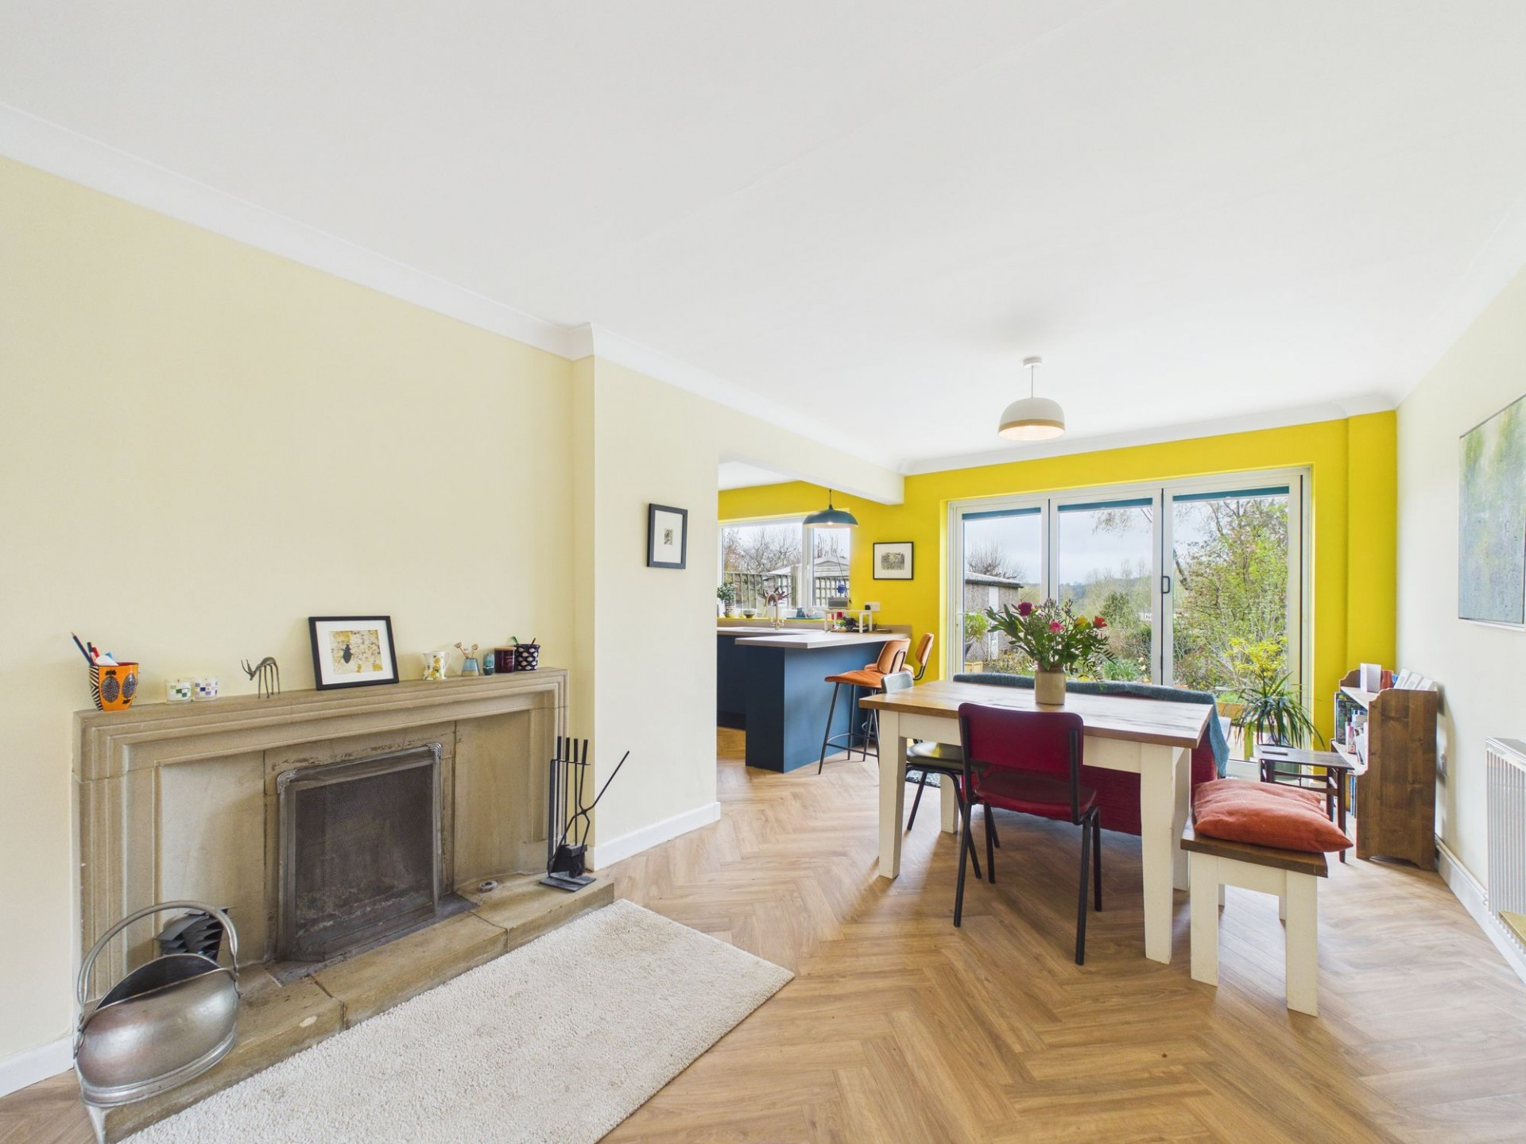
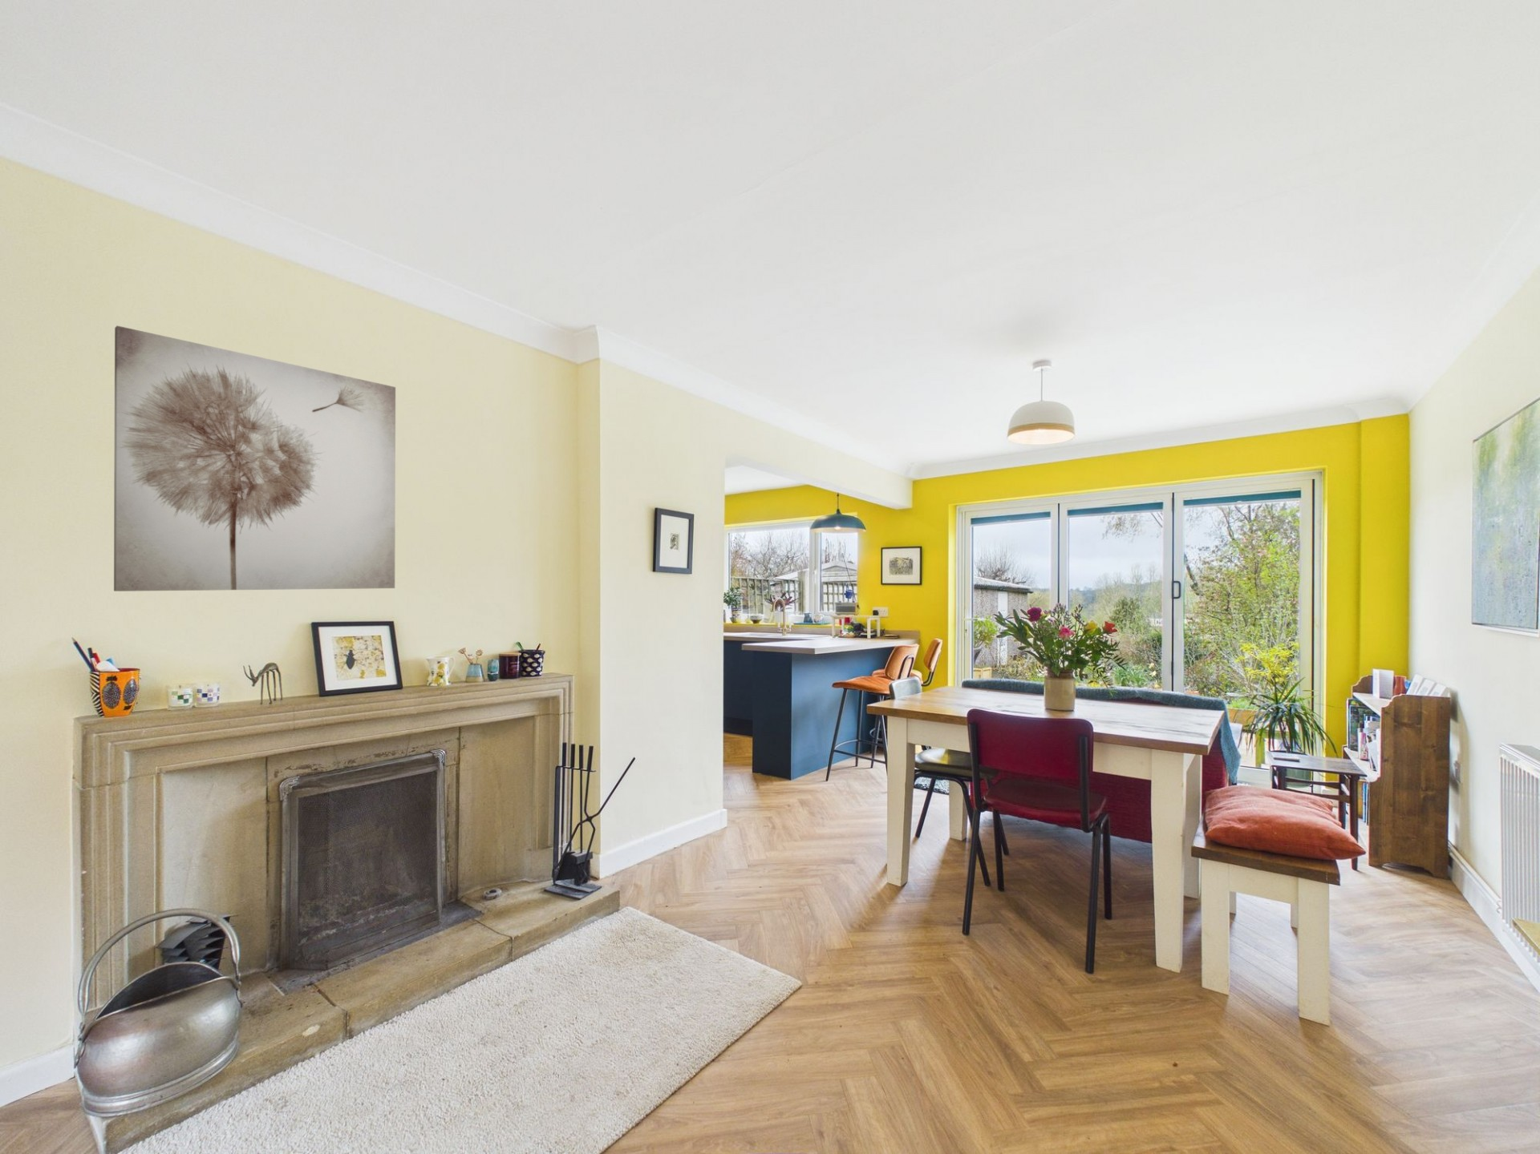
+ wall art [113,325,397,593]
